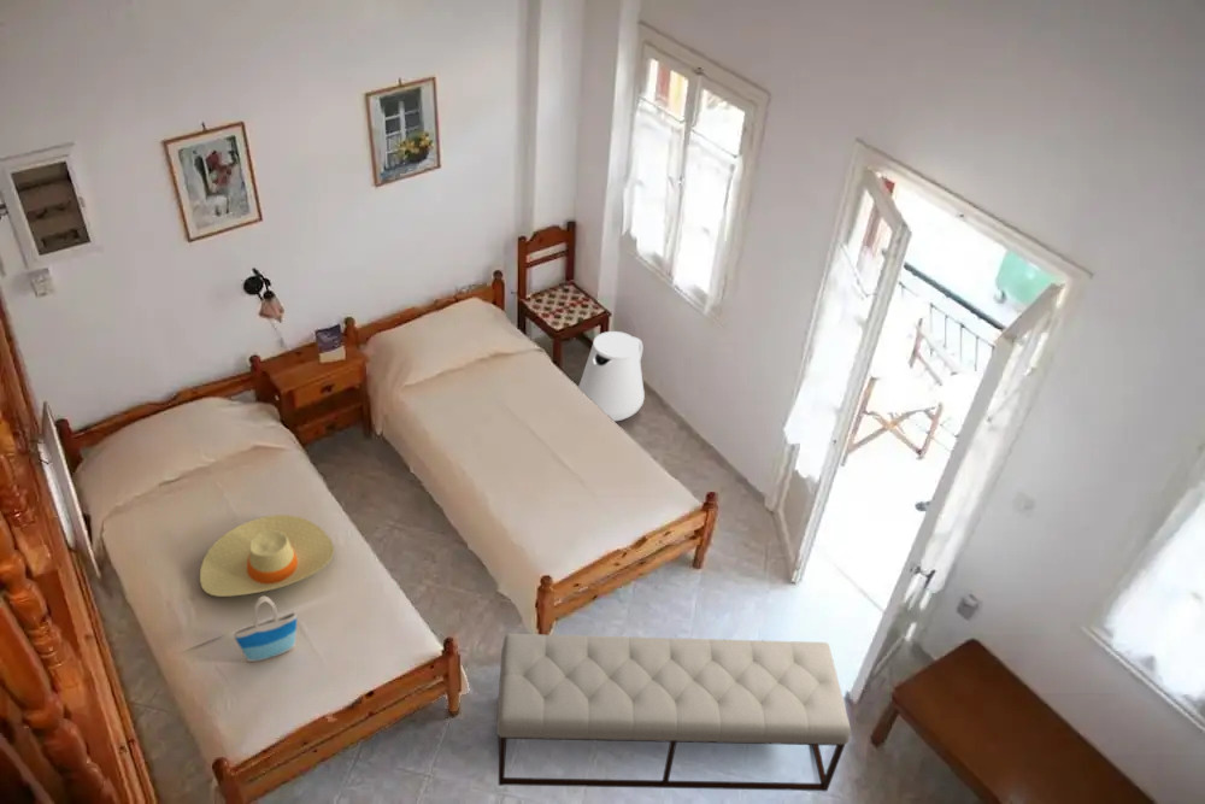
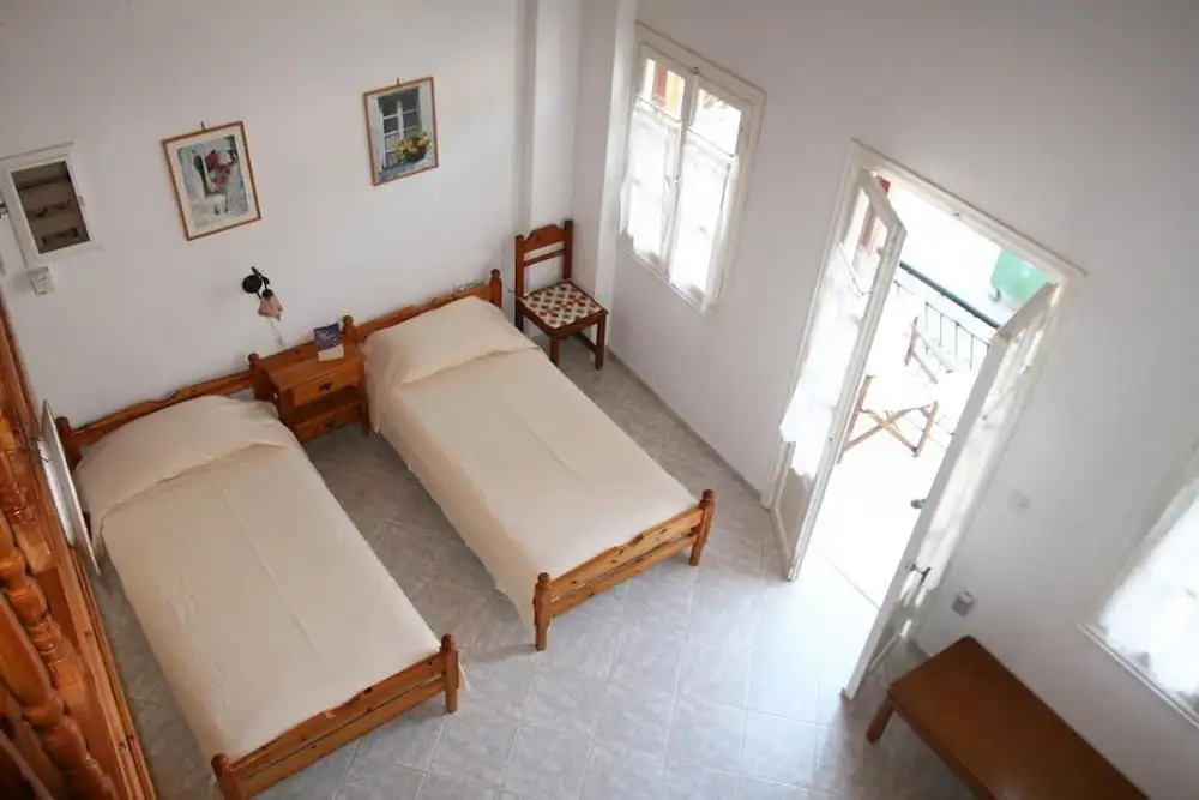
- tote bag [231,595,298,663]
- trash can [577,330,646,422]
- straw hat [199,513,335,598]
- bench [495,633,852,792]
